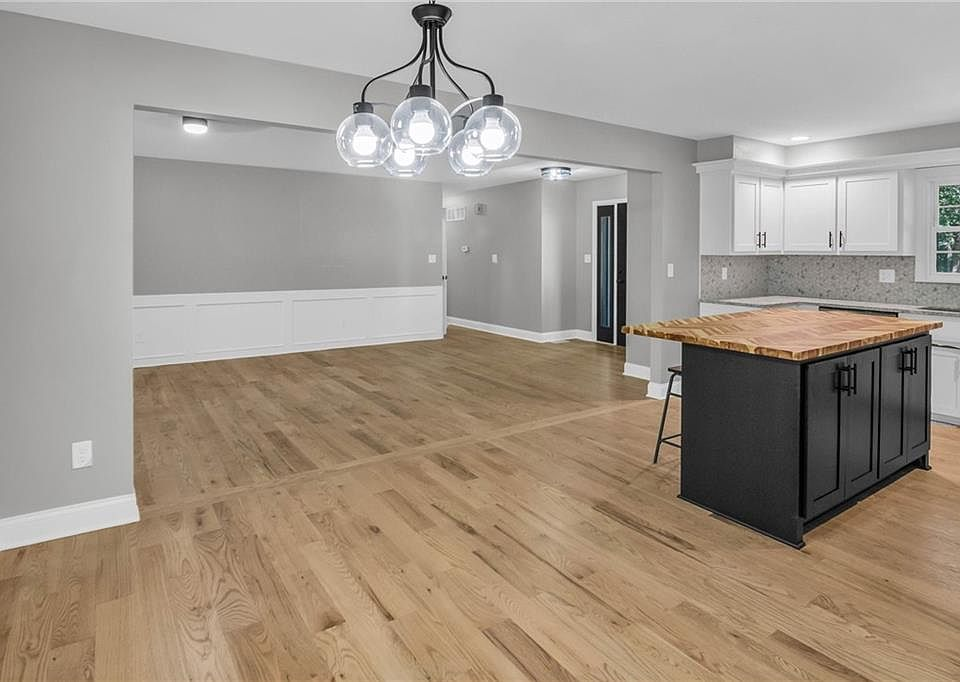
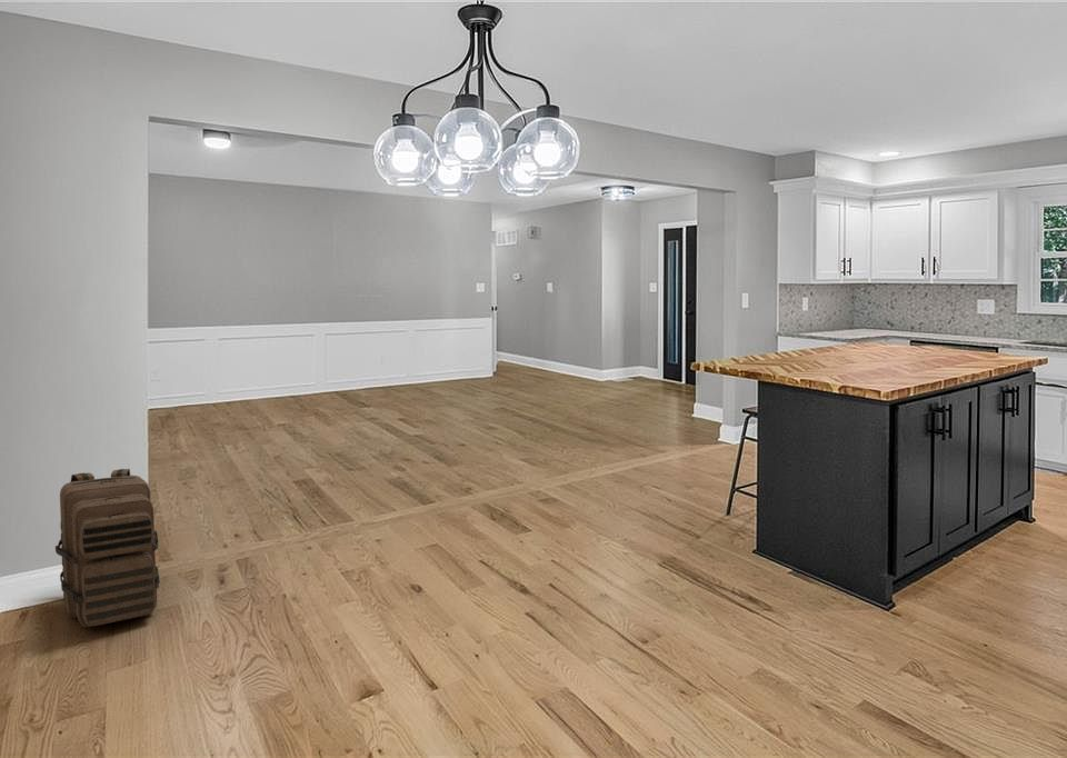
+ backpack [54,468,160,628]
